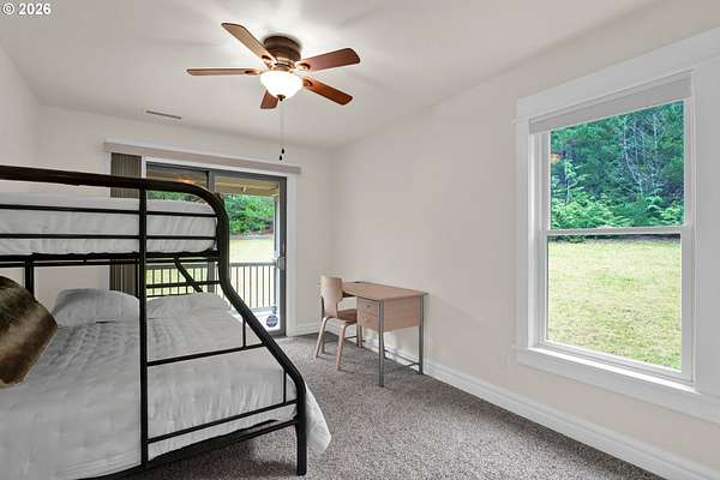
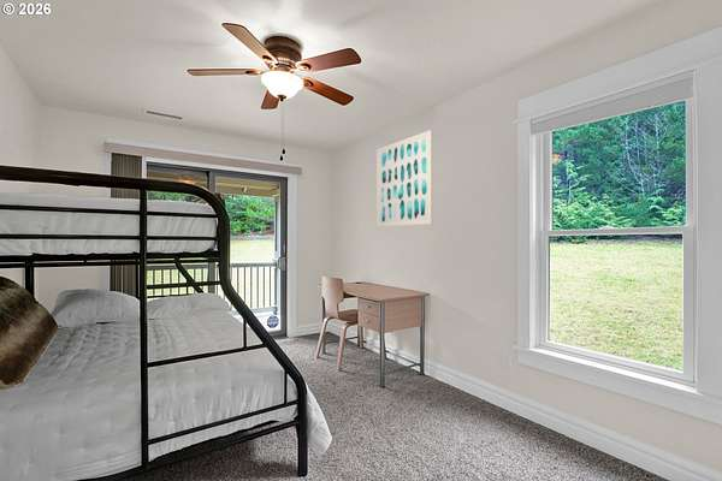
+ wall art [375,129,433,227]
